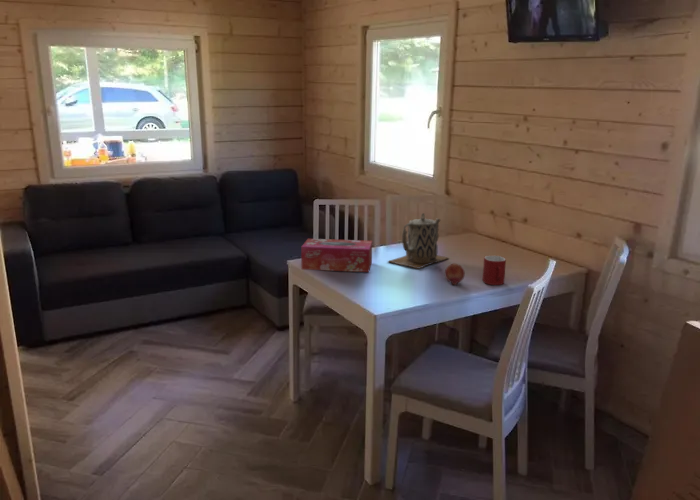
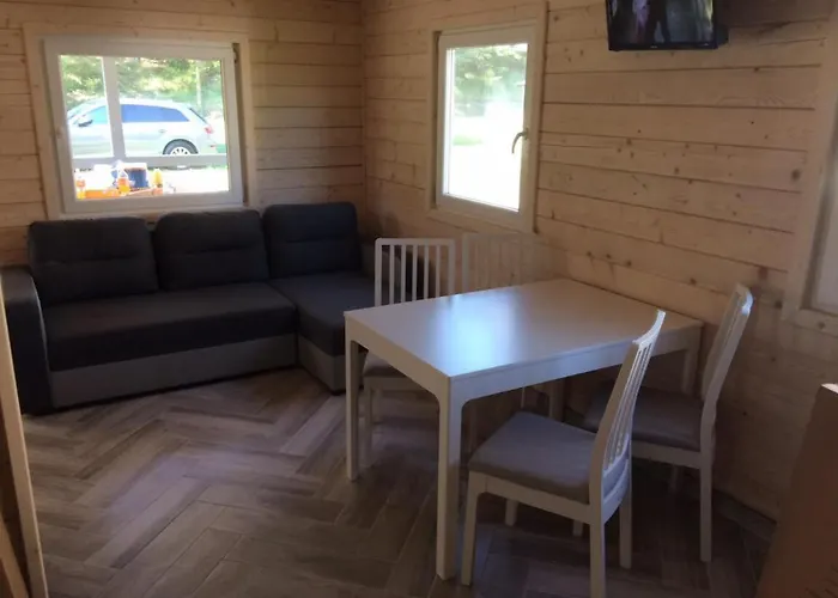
- tissue box [300,238,373,273]
- fruit [444,263,466,286]
- mug [482,255,507,286]
- teapot [386,212,450,270]
